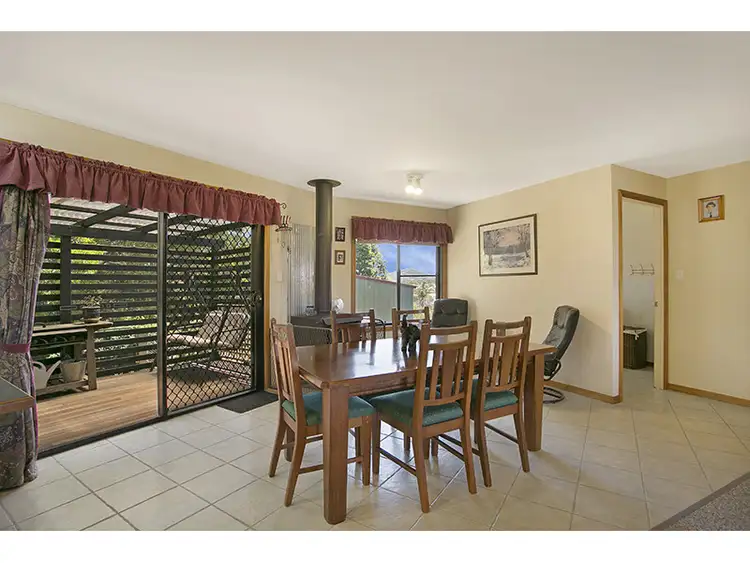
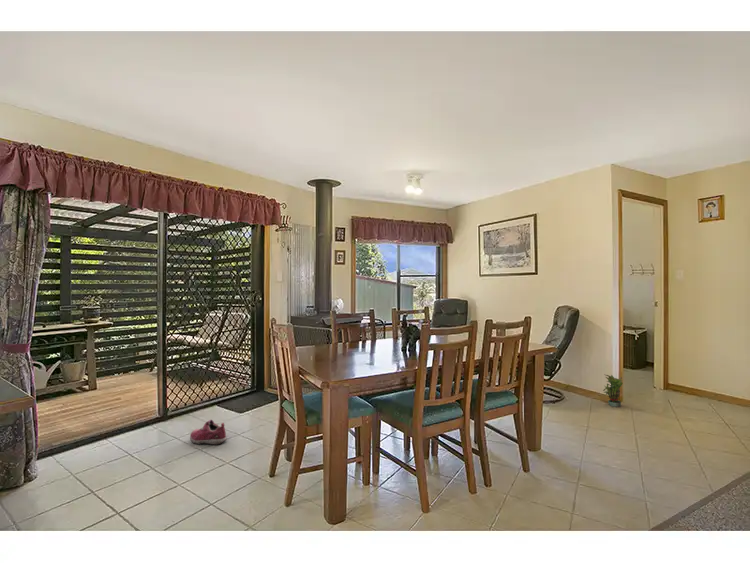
+ potted plant [602,373,624,408]
+ shoe [189,419,228,446]
